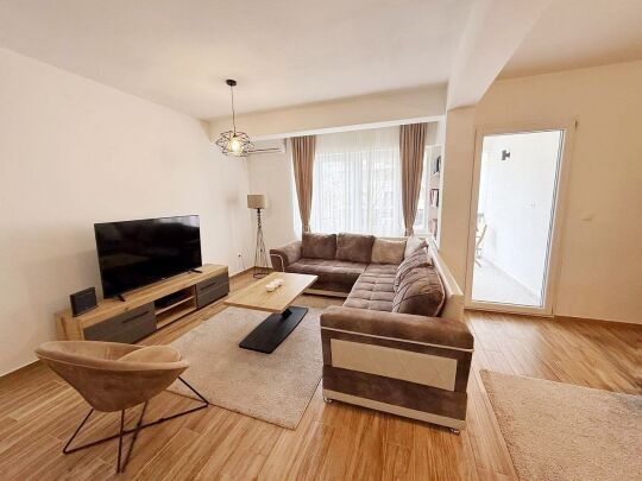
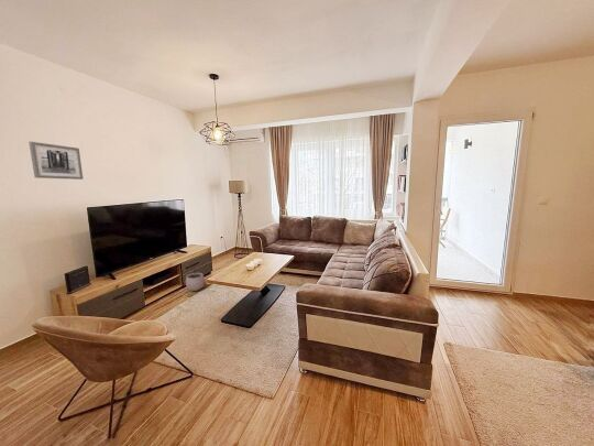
+ plant pot [185,270,206,292]
+ wall art [28,141,85,181]
